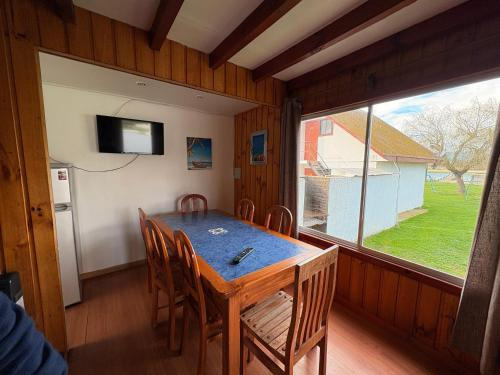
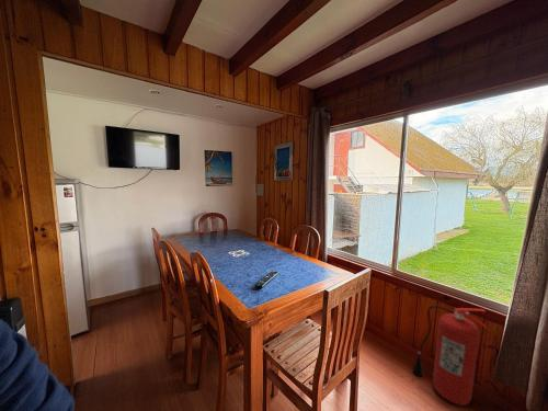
+ fire extinguisher [412,305,488,407]
